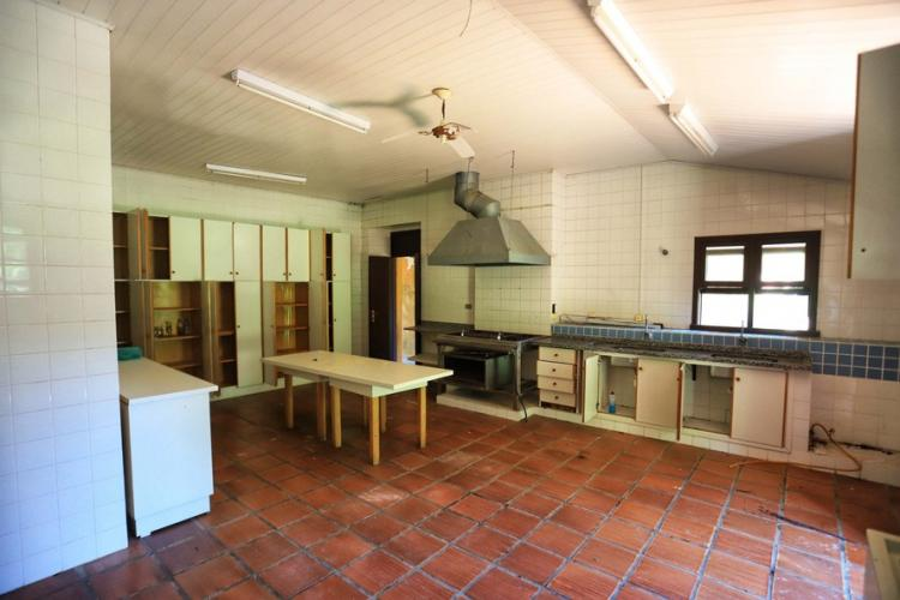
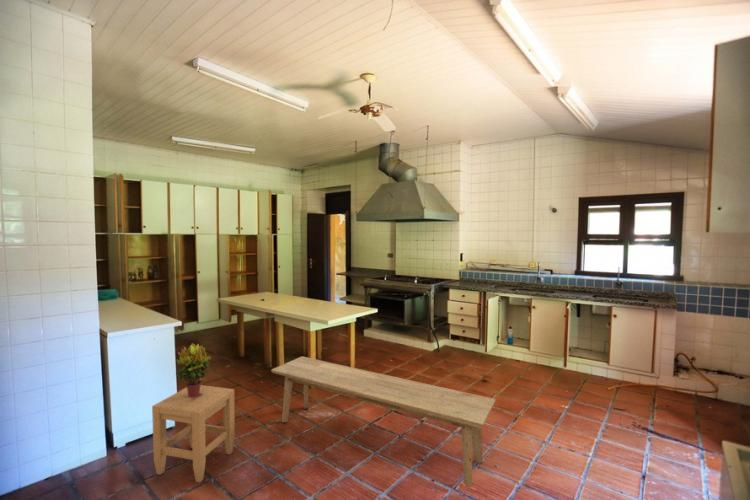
+ potted plant [174,342,213,397]
+ stool [151,384,236,484]
+ bench [270,355,497,488]
